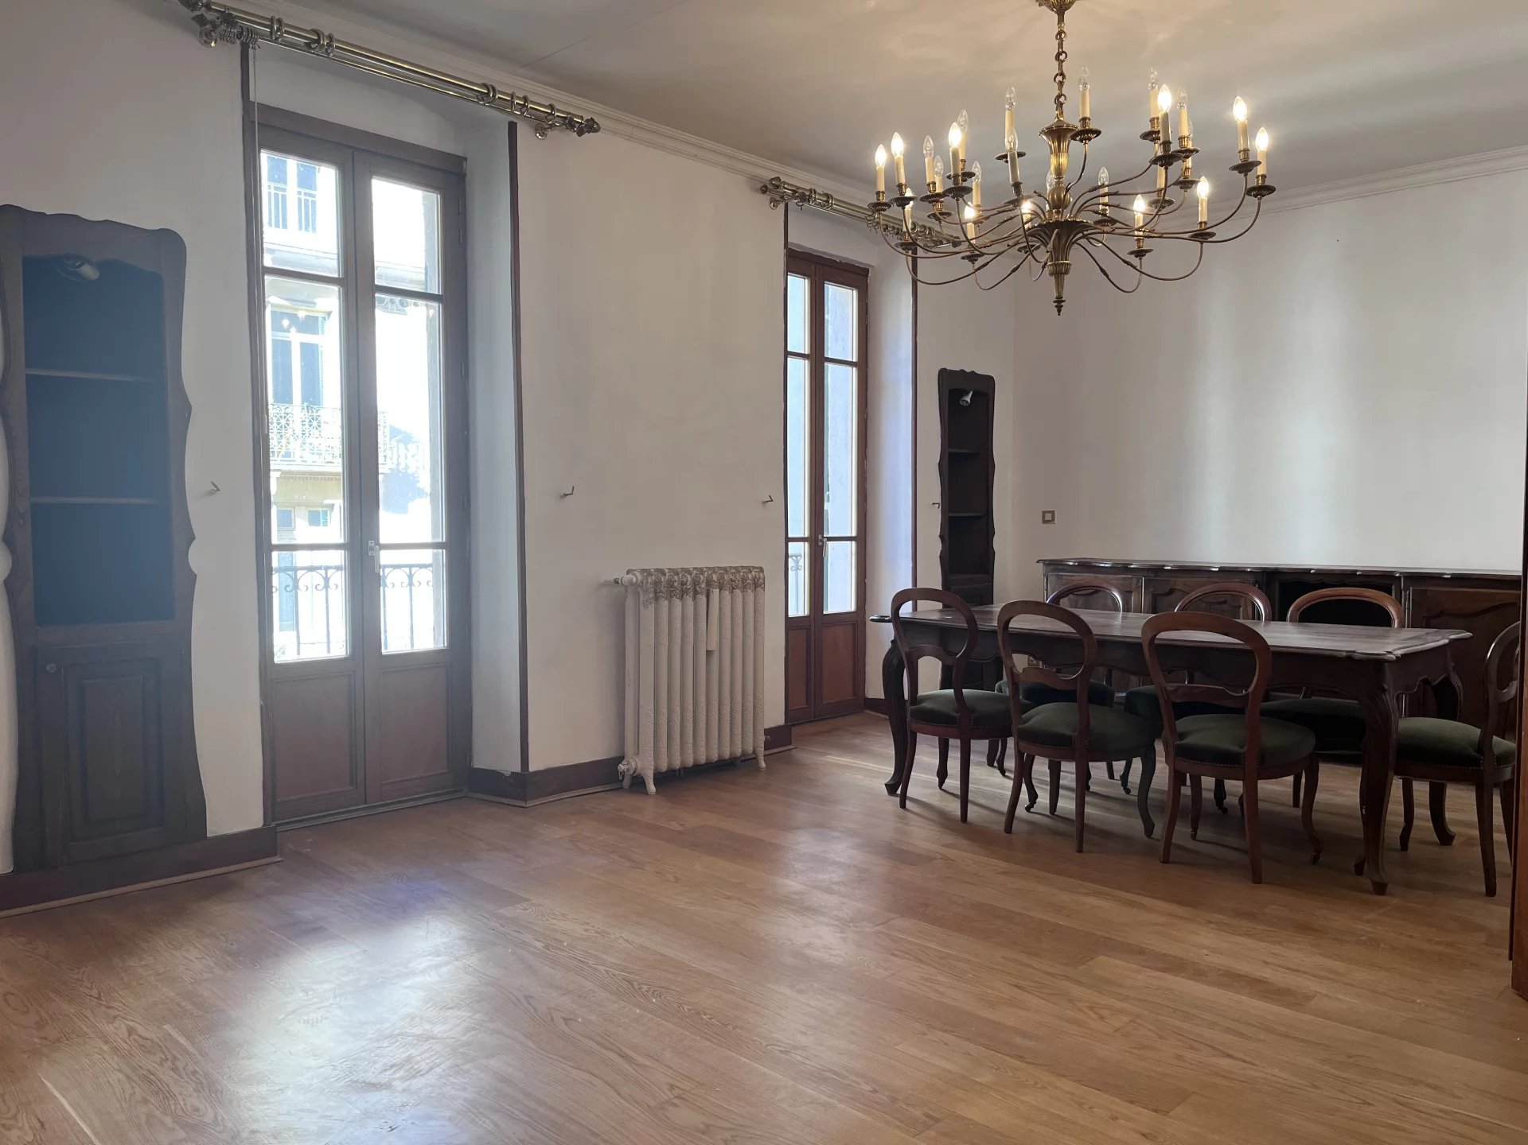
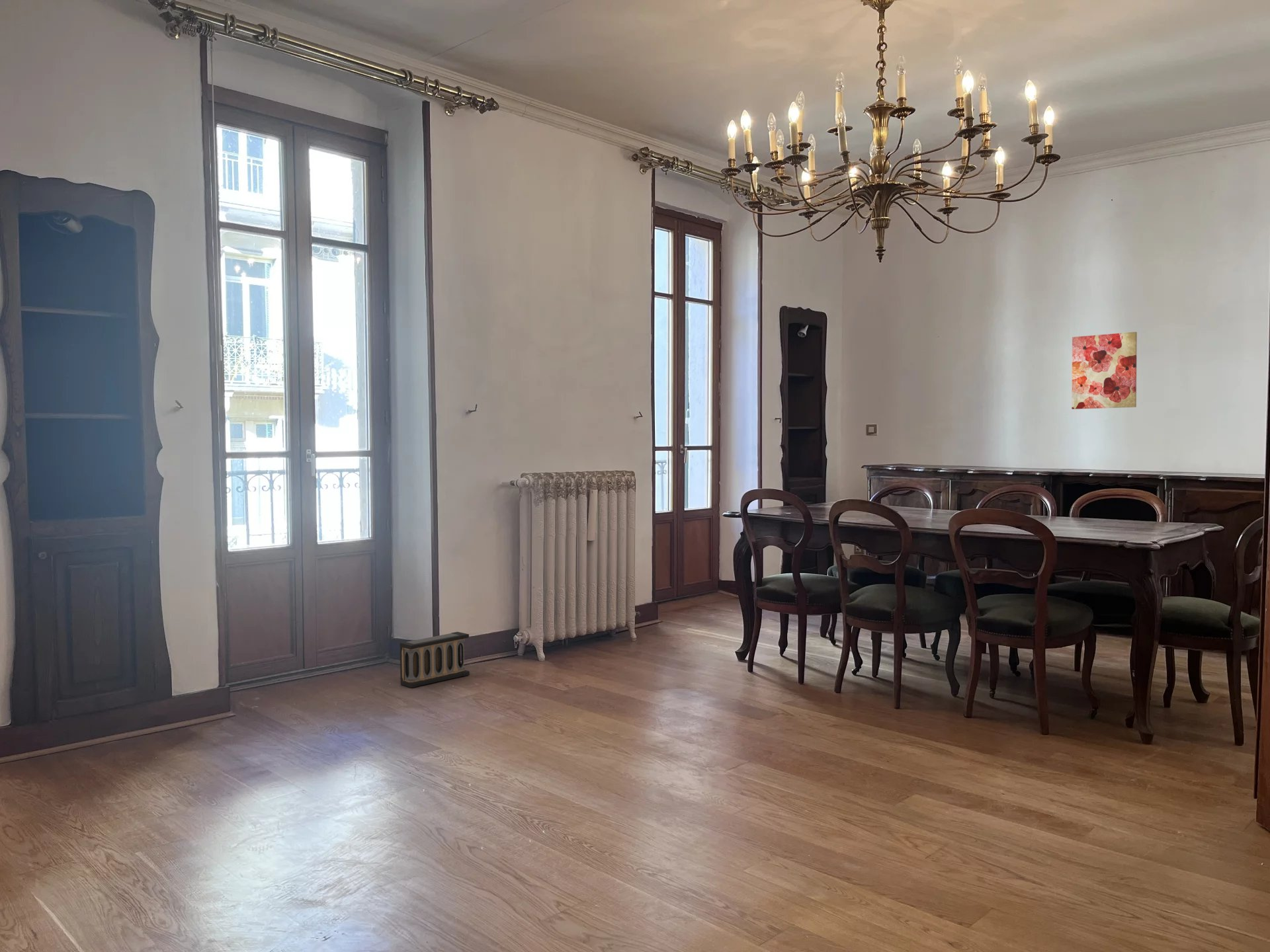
+ wall art [1071,331,1138,410]
+ speaker [400,631,470,688]
